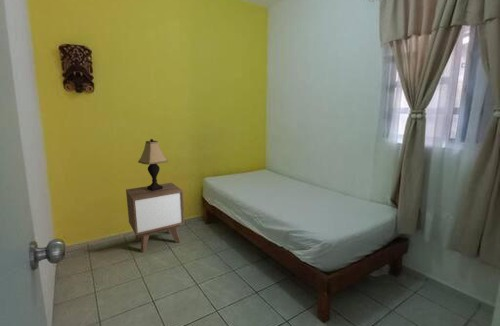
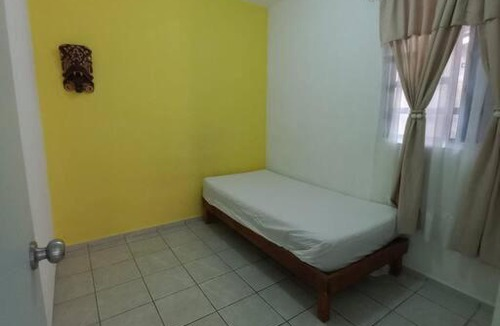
- nightstand [125,182,186,254]
- lamp [137,138,169,191]
